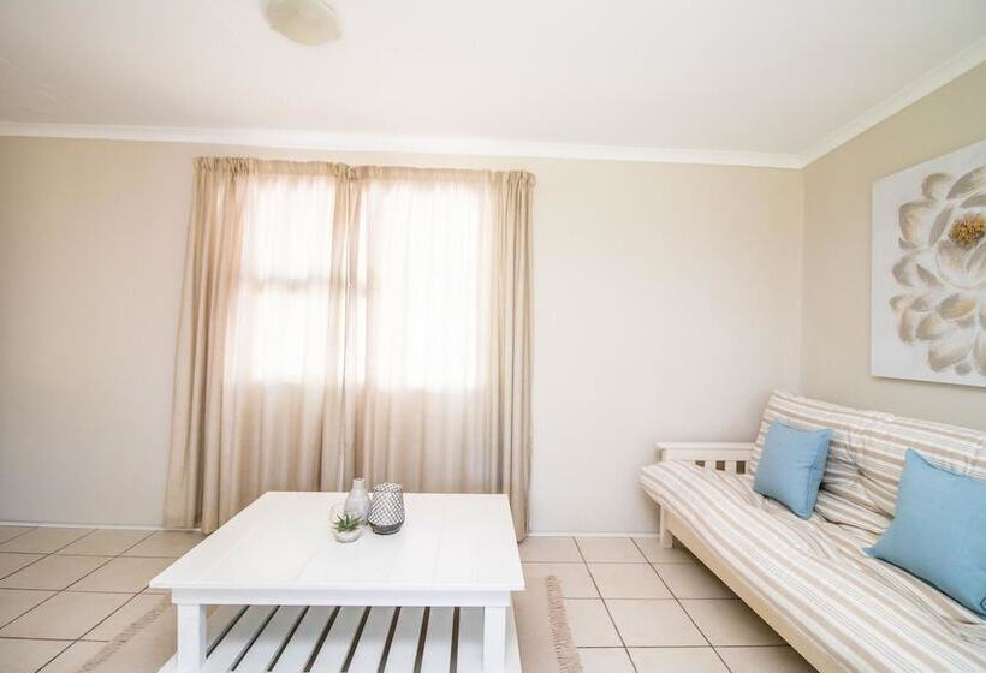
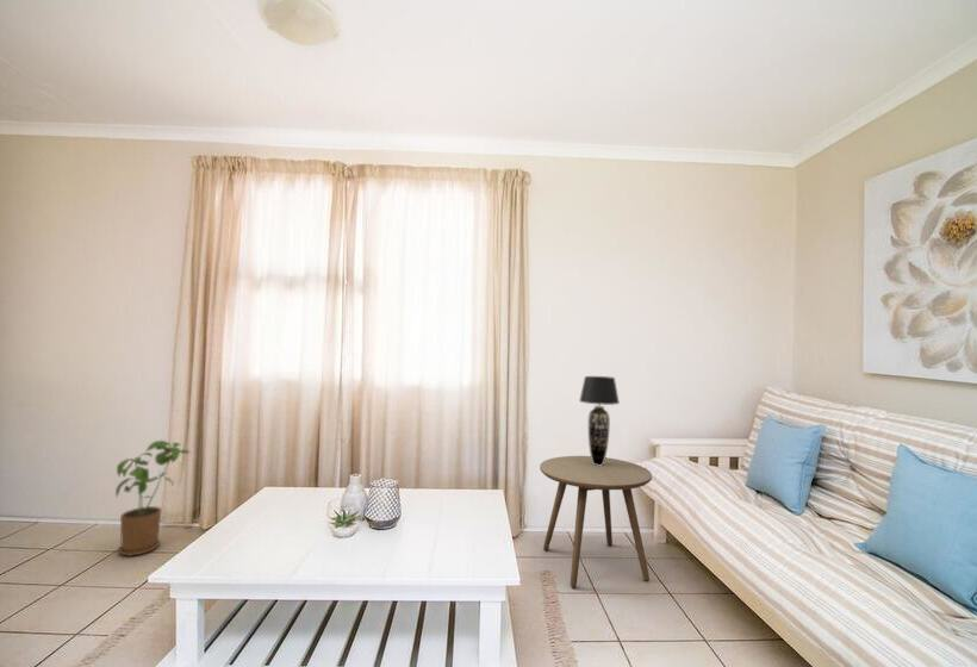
+ side table [539,455,653,588]
+ table lamp [578,375,621,466]
+ house plant [114,440,193,557]
